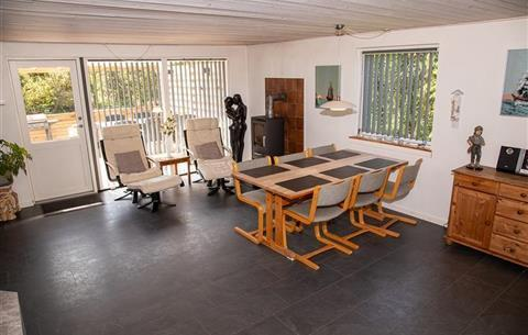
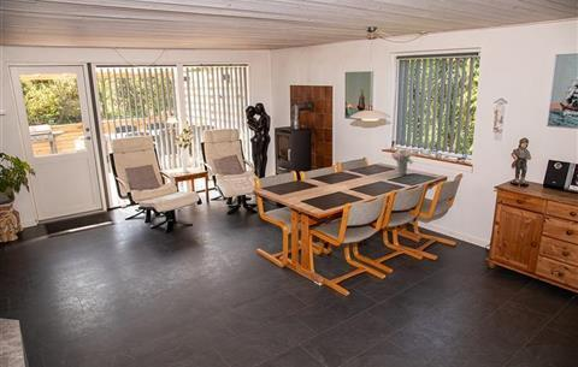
+ flower bouquet [390,148,414,176]
